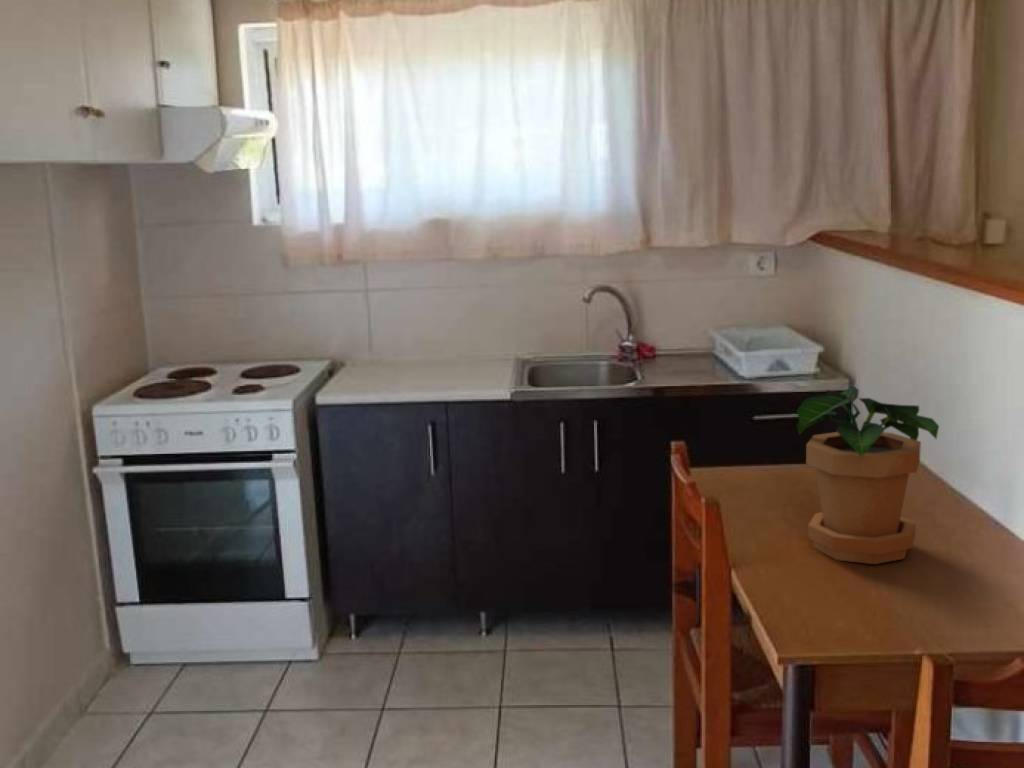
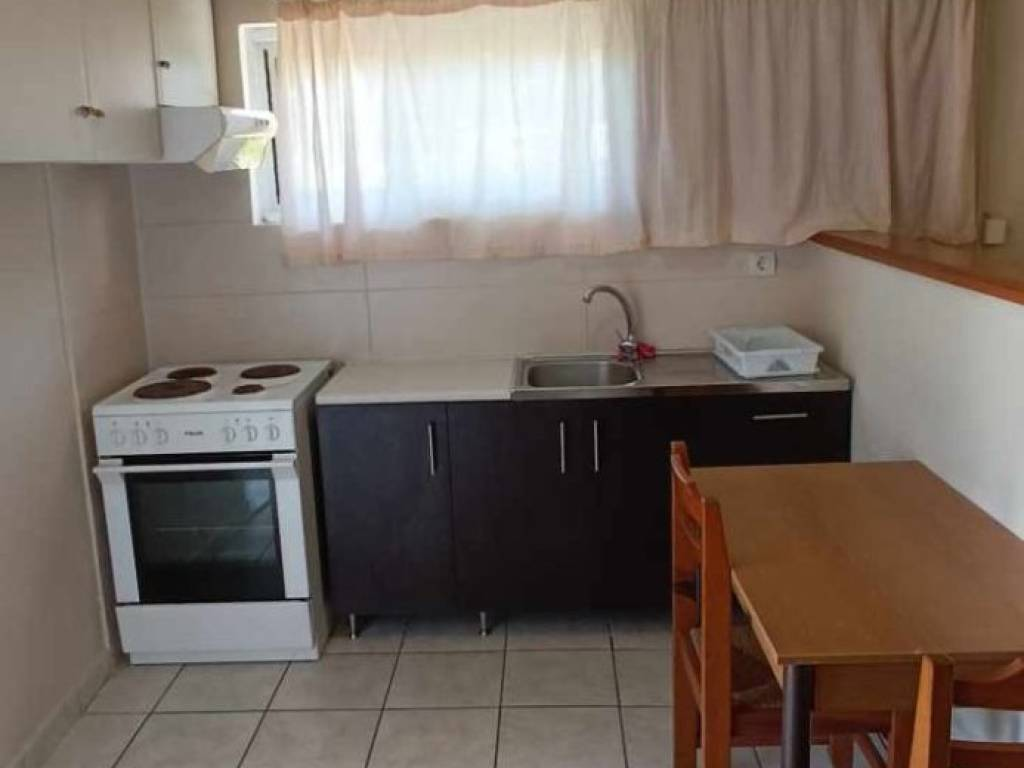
- potted plant [796,386,940,565]
